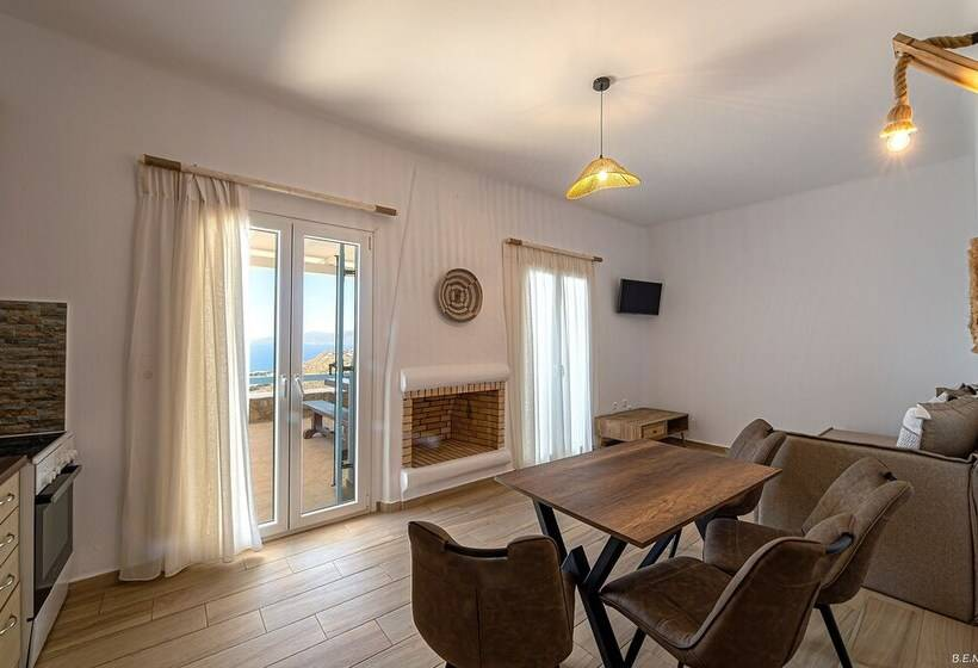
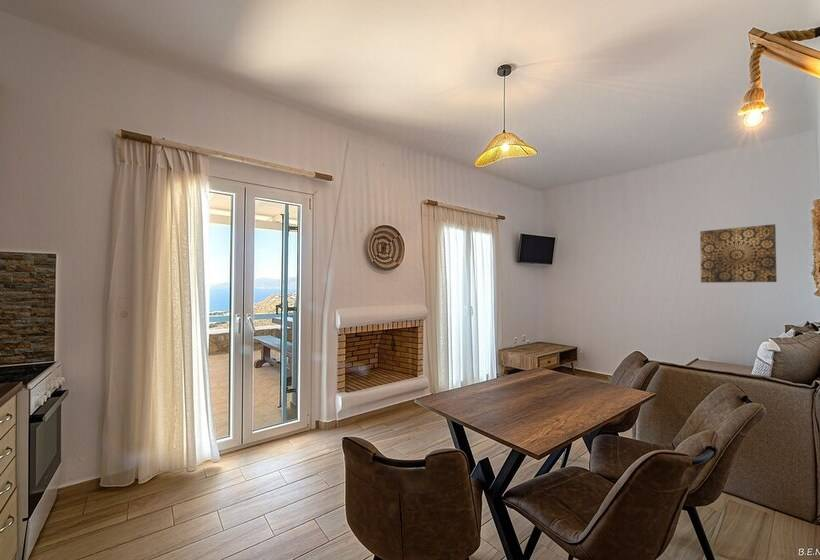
+ wall art [699,223,778,284]
